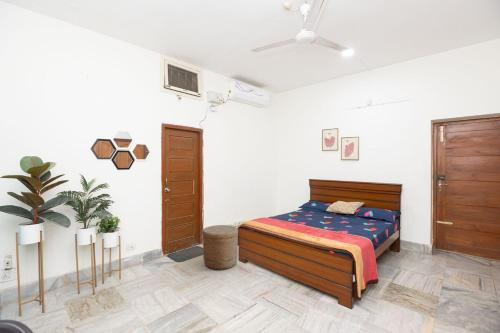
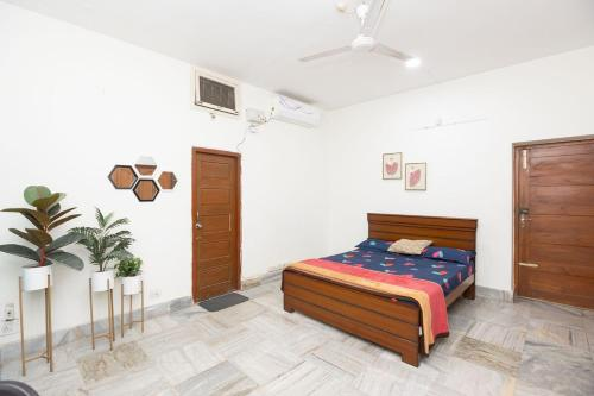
- basket [201,224,239,271]
